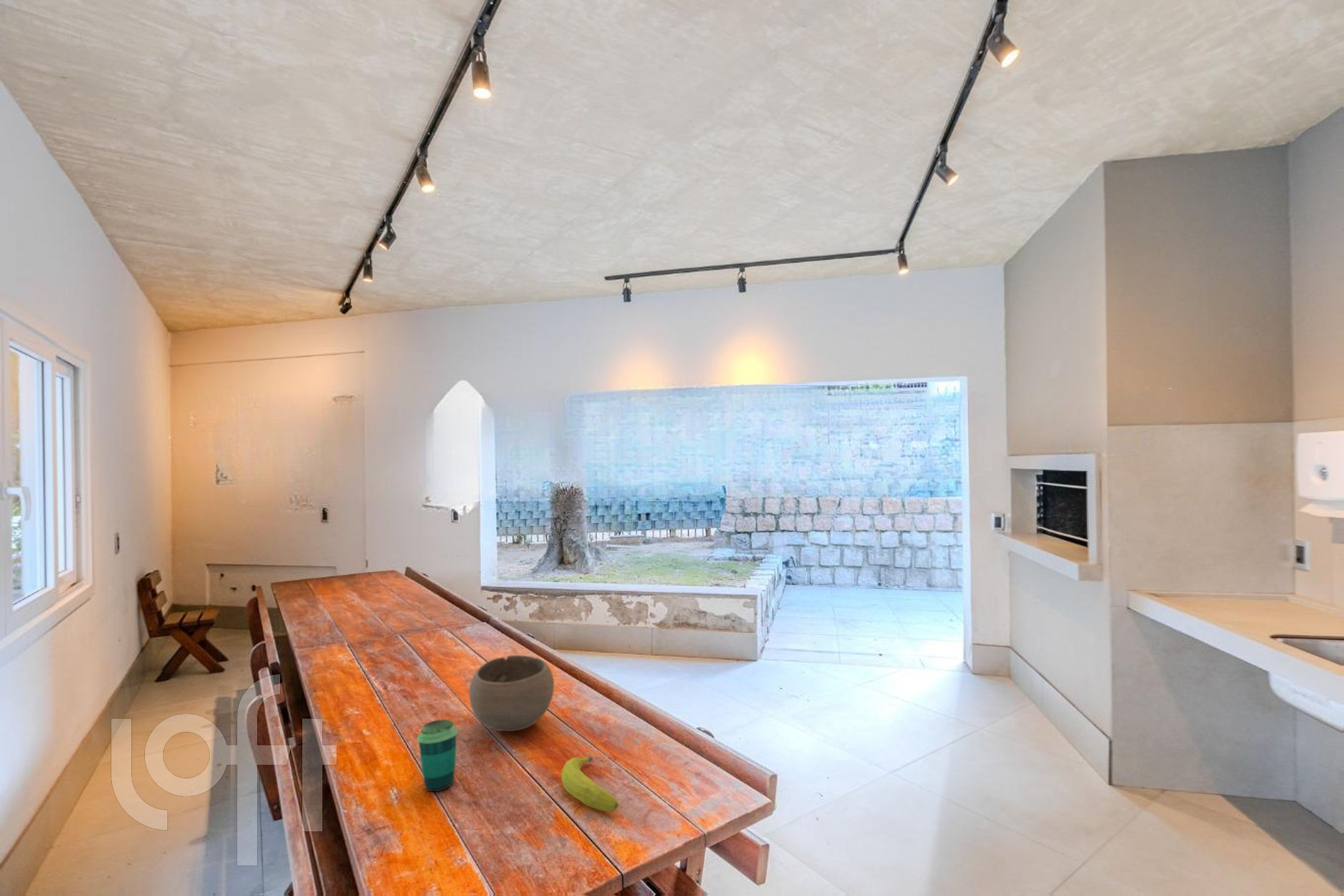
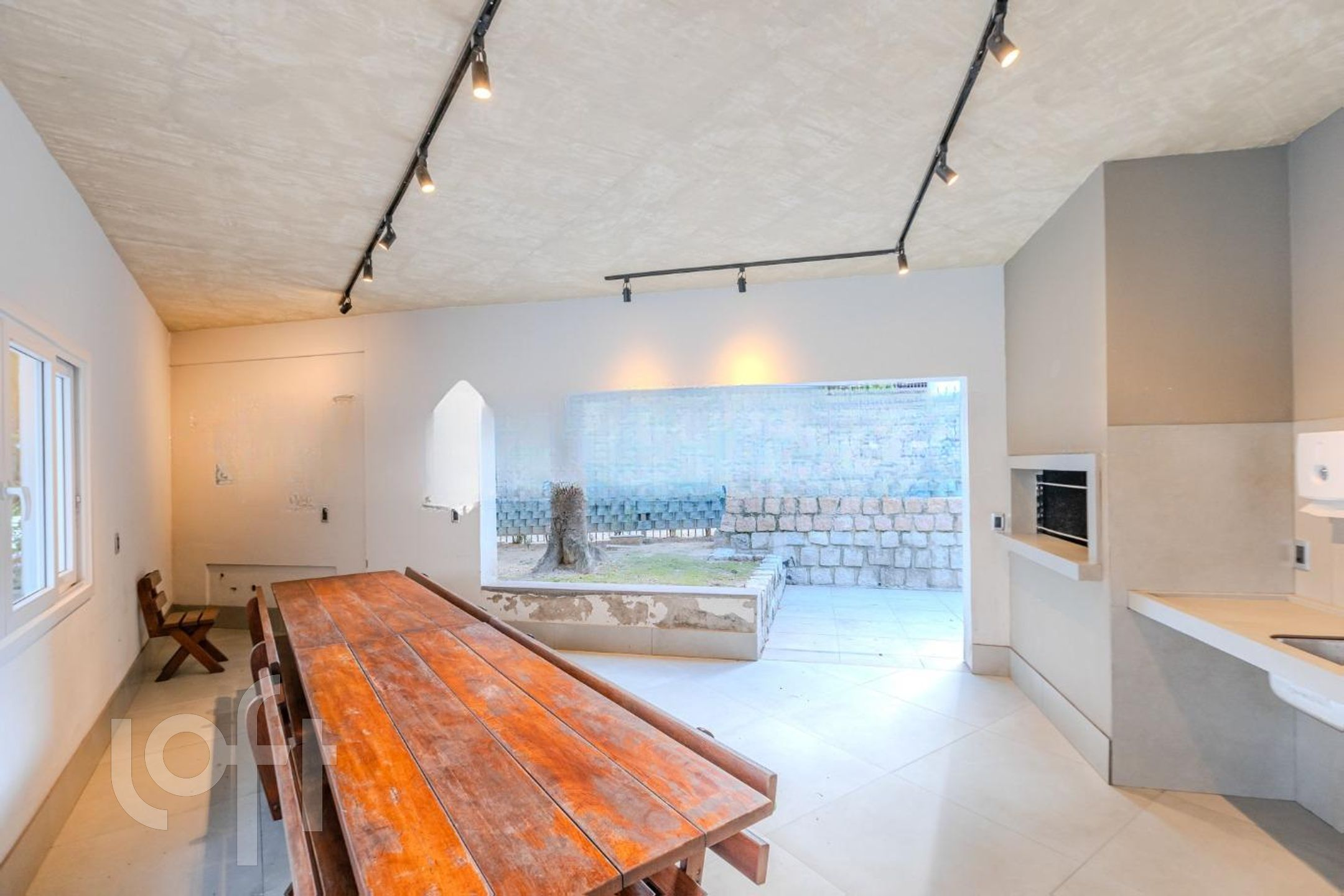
- cup [416,719,459,792]
- fruit [560,755,619,813]
- bowl [469,655,555,732]
